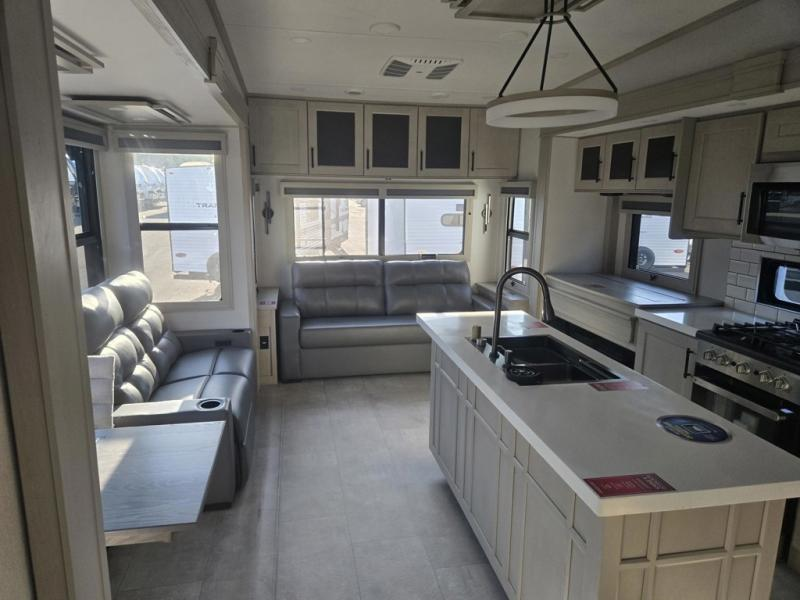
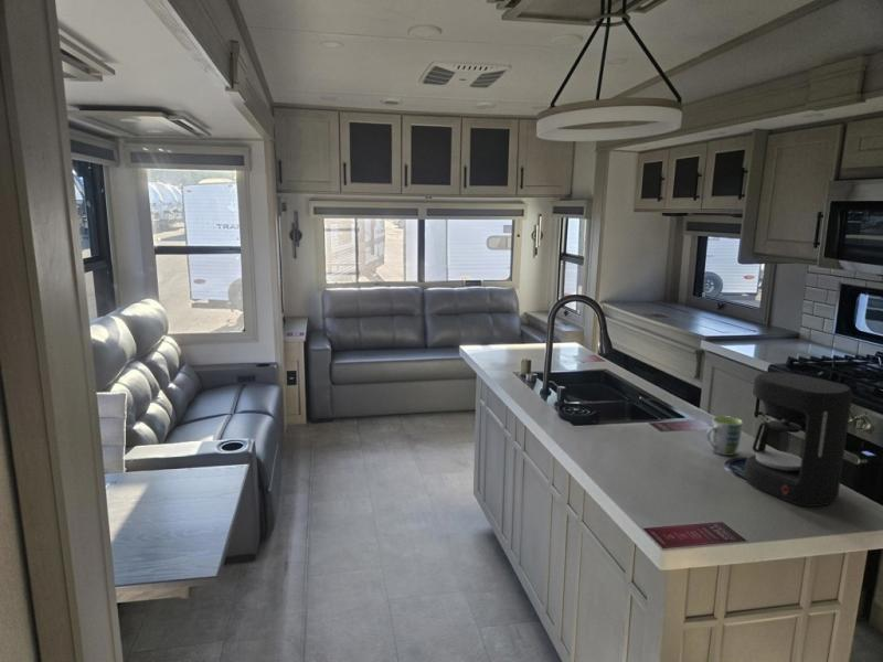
+ mug [705,415,744,457]
+ coffee maker [743,372,853,508]
